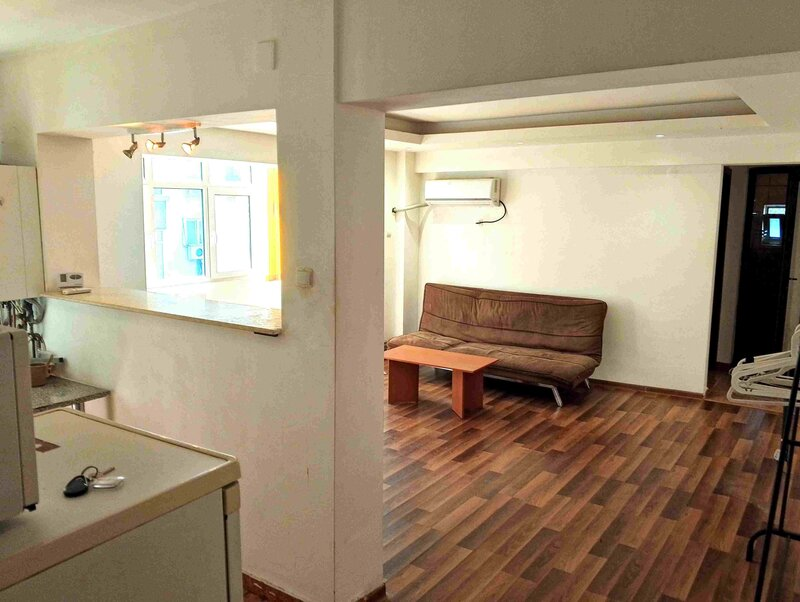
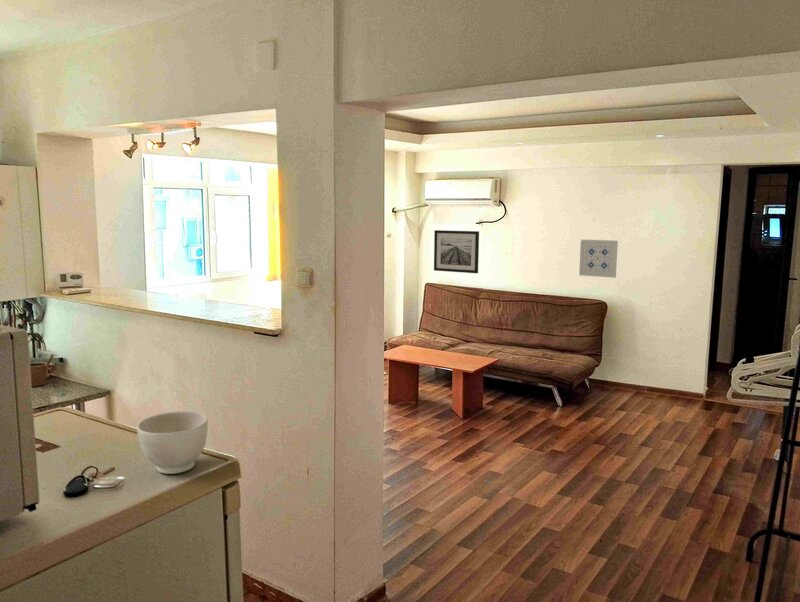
+ bowl [136,410,209,475]
+ wall art [578,239,619,279]
+ wall art [433,229,480,274]
